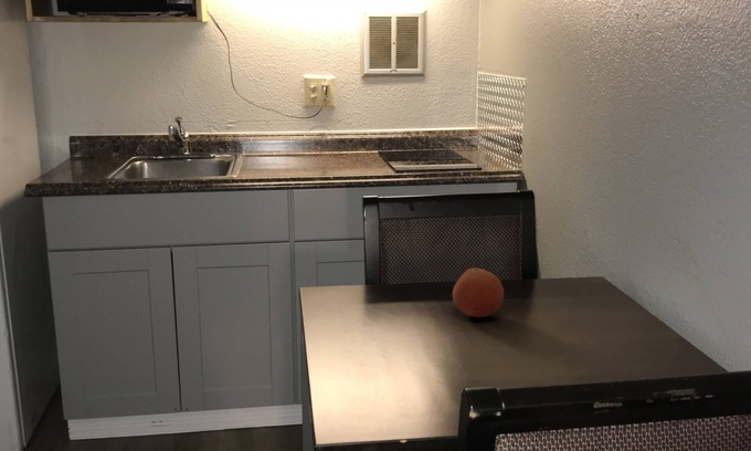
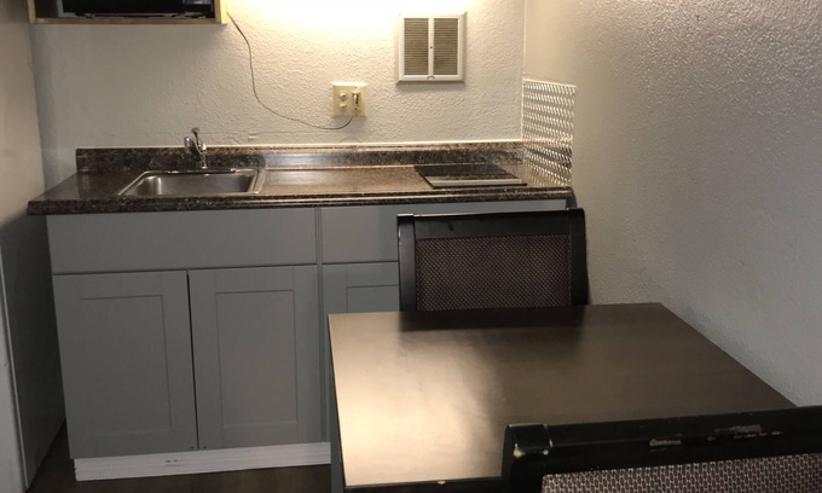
- fruit [452,266,505,318]
